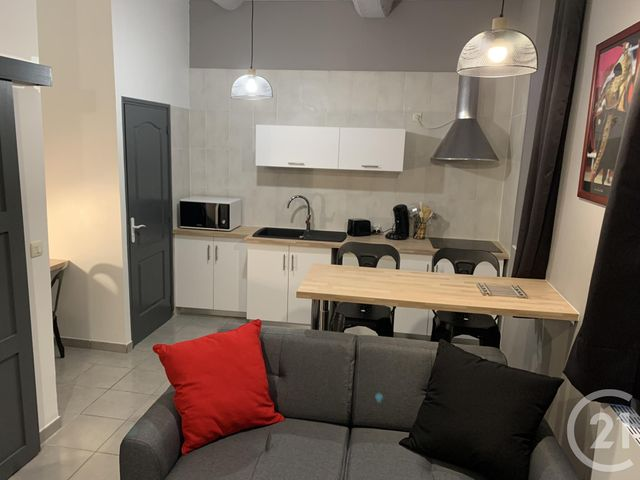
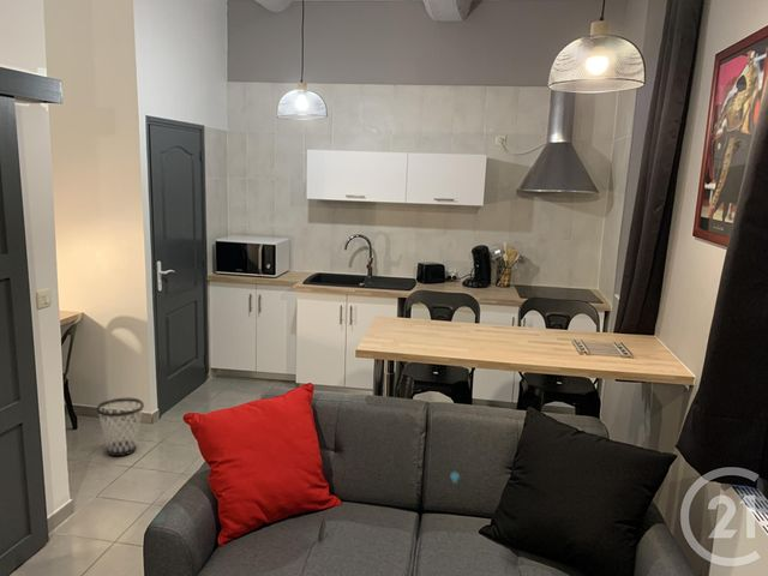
+ wastebasket [96,397,145,457]
